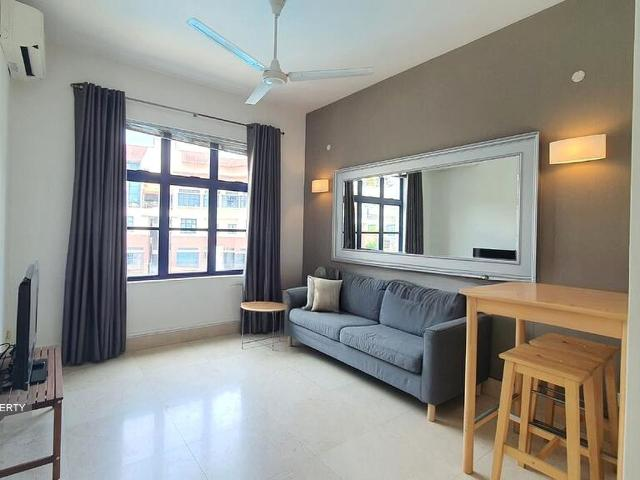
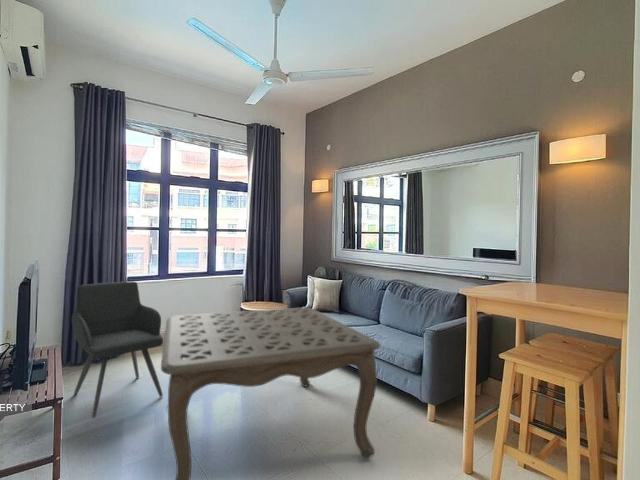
+ armchair [71,281,164,419]
+ coffee table [160,306,381,480]
